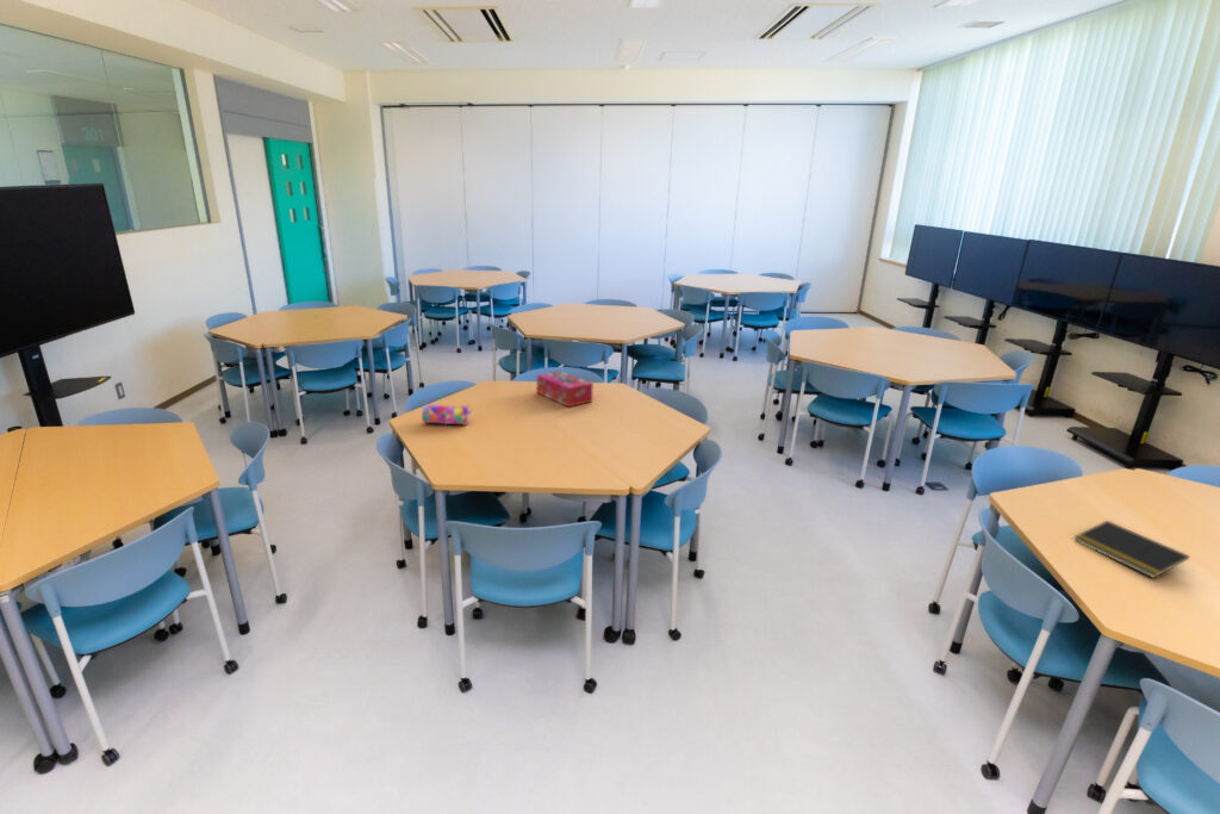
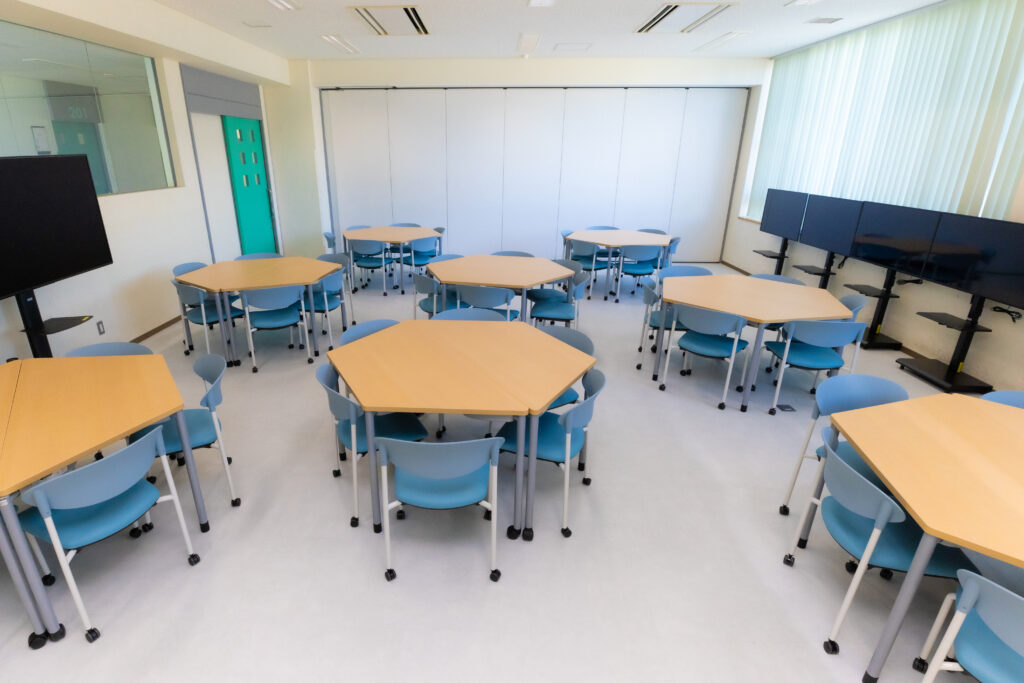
- notepad [1072,520,1191,579]
- pencil case [421,403,472,425]
- tissue box [536,369,595,408]
